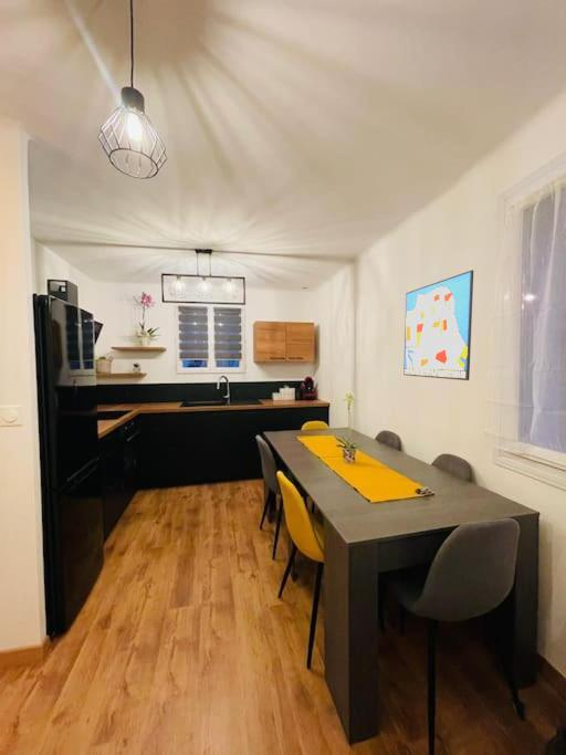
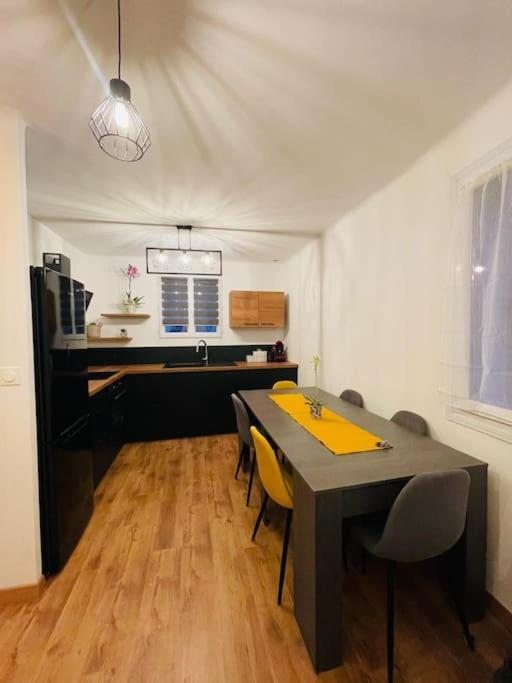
- wall art [402,269,474,381]
